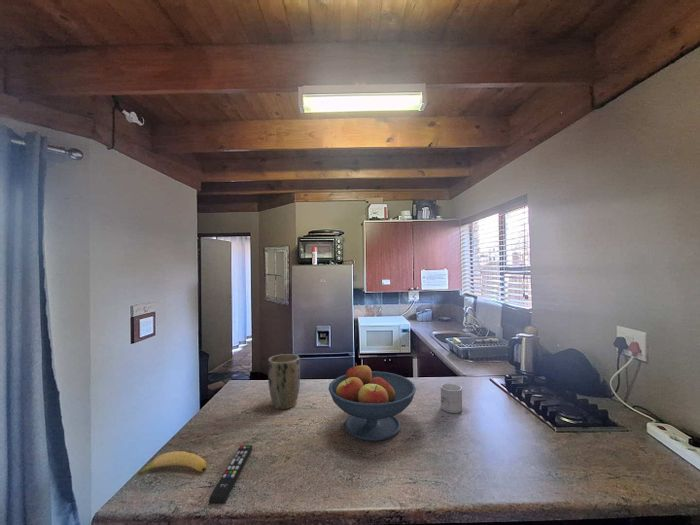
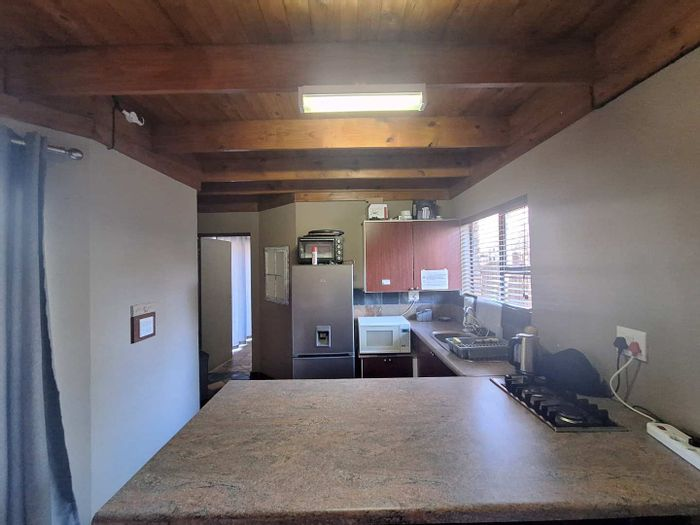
- mug [440,382,463,414]
- plant pot [267,353,301,410]
- fruit bowl [328,363,417,442]
- remote control [208,444,254,505]
- banana [136,450,207,476]
